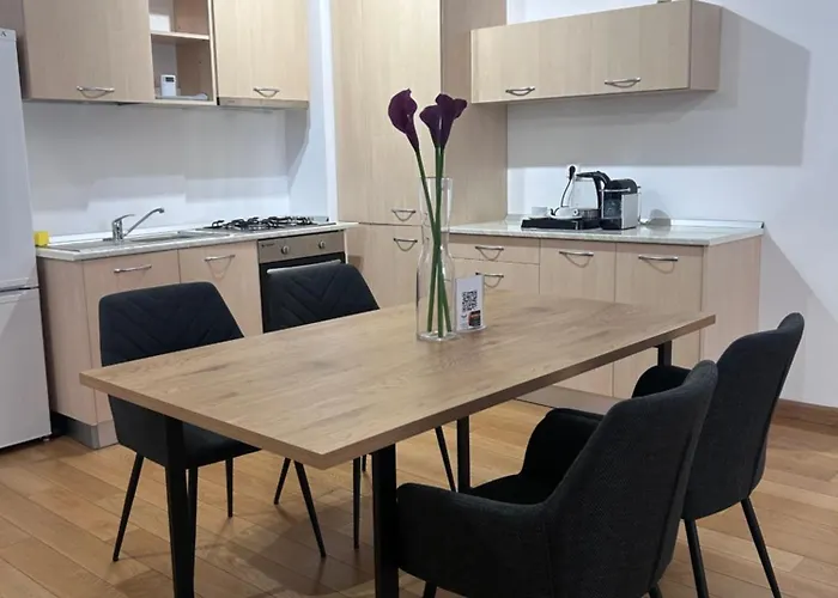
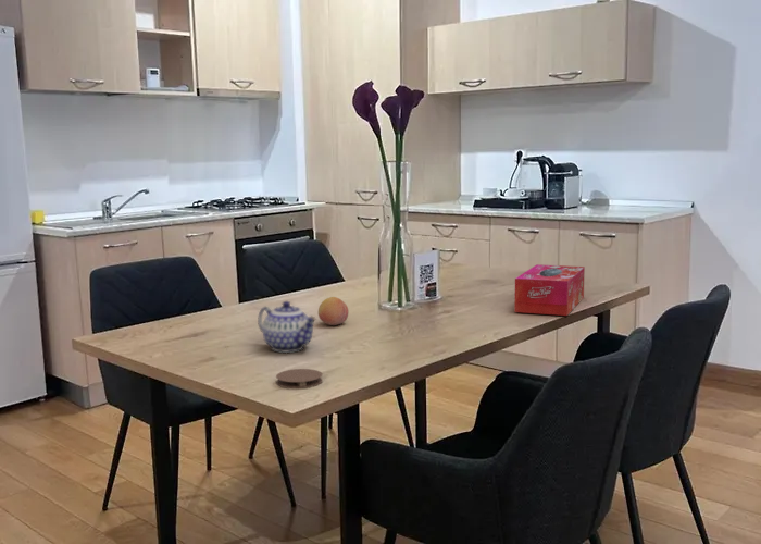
+ fruit [317,296,349,326]
+ teapot [257,300,317,354]
+ coaster [275,368,324,390]
+ tissue box [513,263,586,317]
